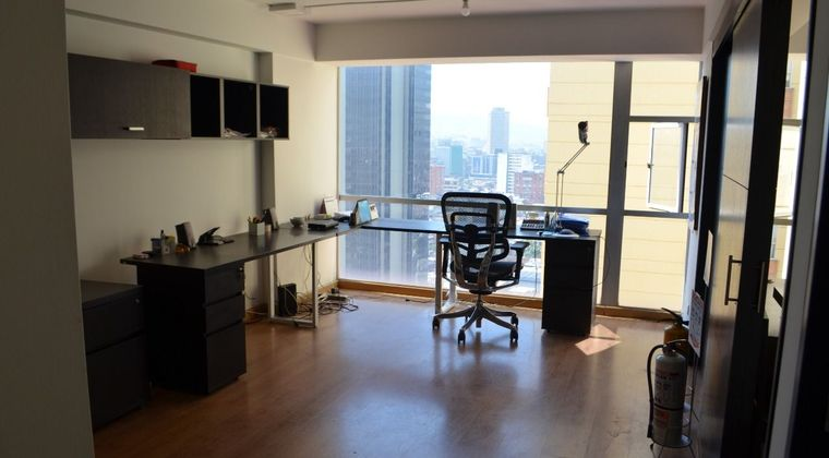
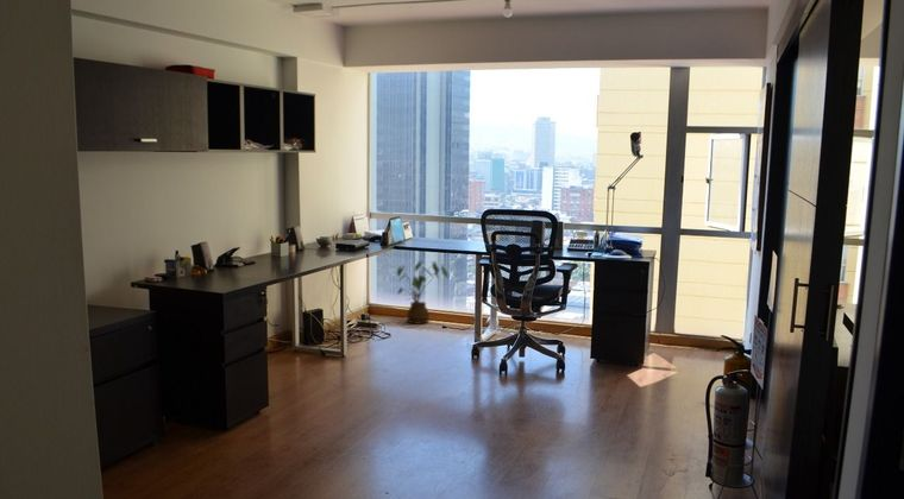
+ house plant [396,259,450,326]
